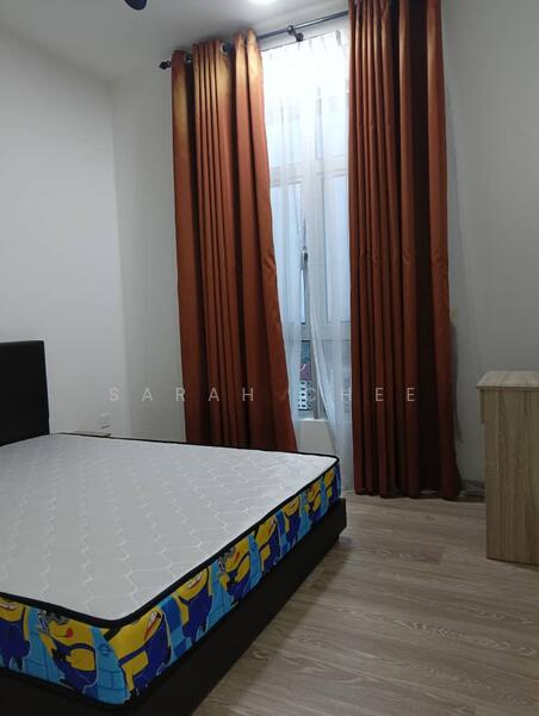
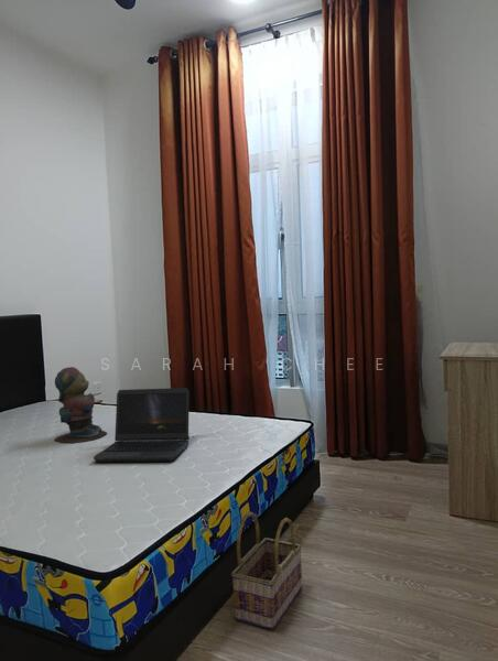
+ laptop computer [93,387,191,464]
+ basket [230,511,303,630]
+ teddy bear [54,366,108,444]
